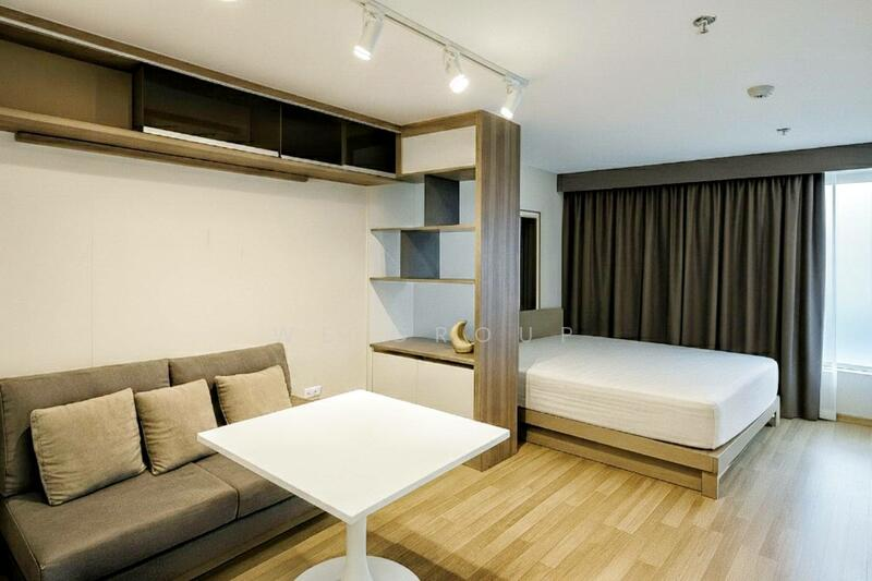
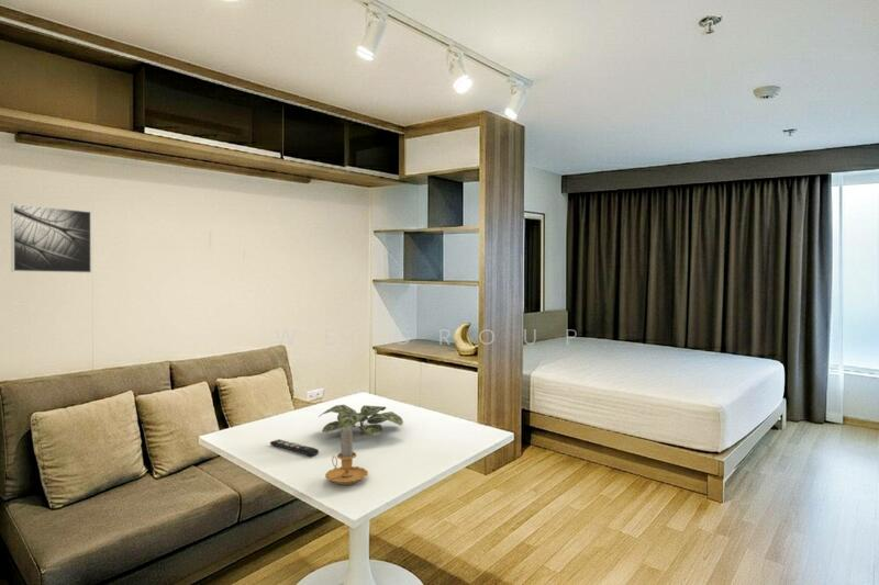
+ remote control [269,438,320,458]
+ plant [318,404,404,436]
+ candle [324,428,369,486]
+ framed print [10,203,92,274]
